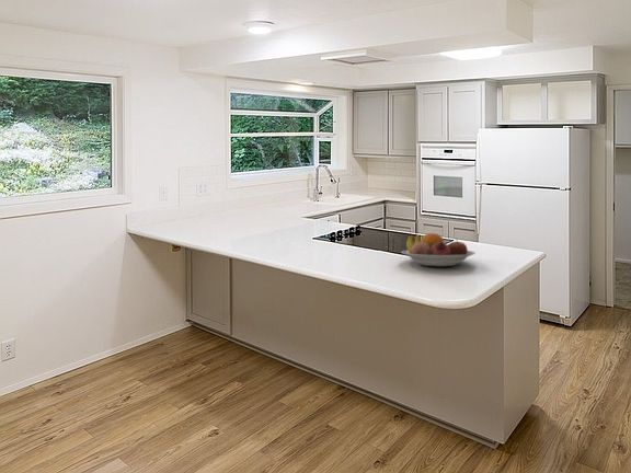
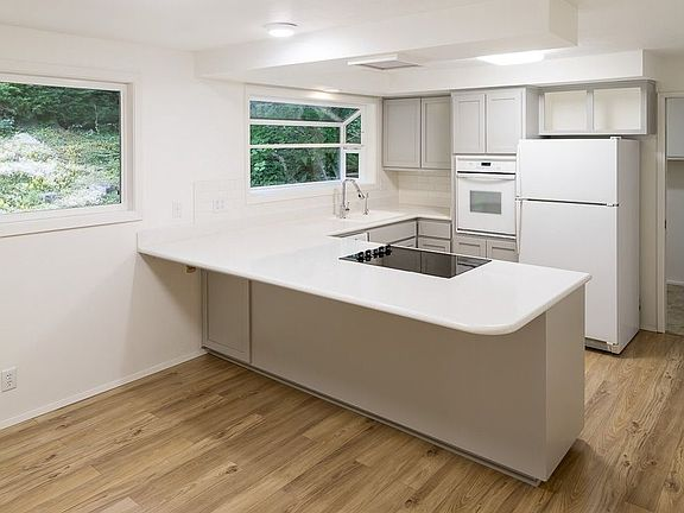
- fruit bowl [400,232,477,267]
